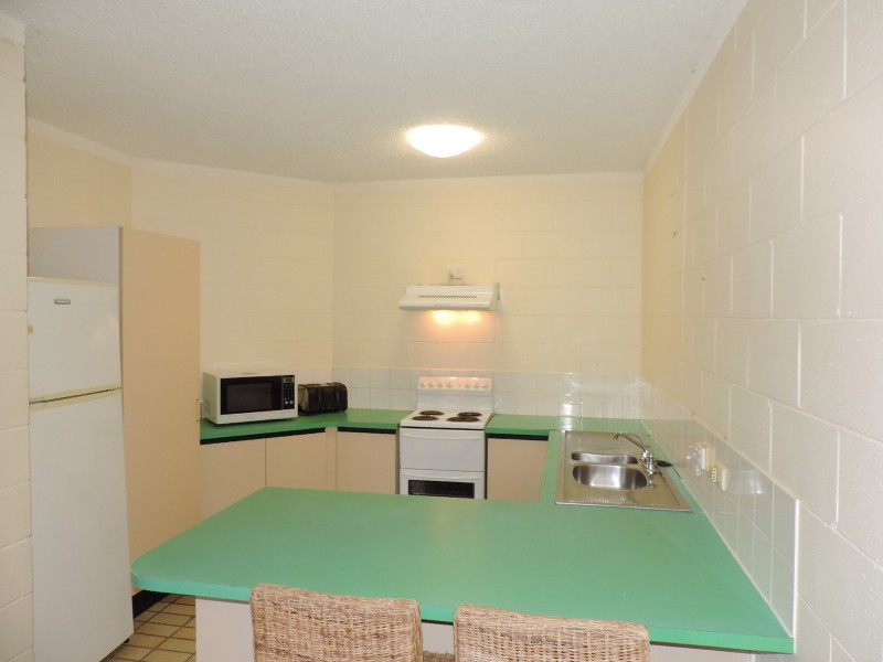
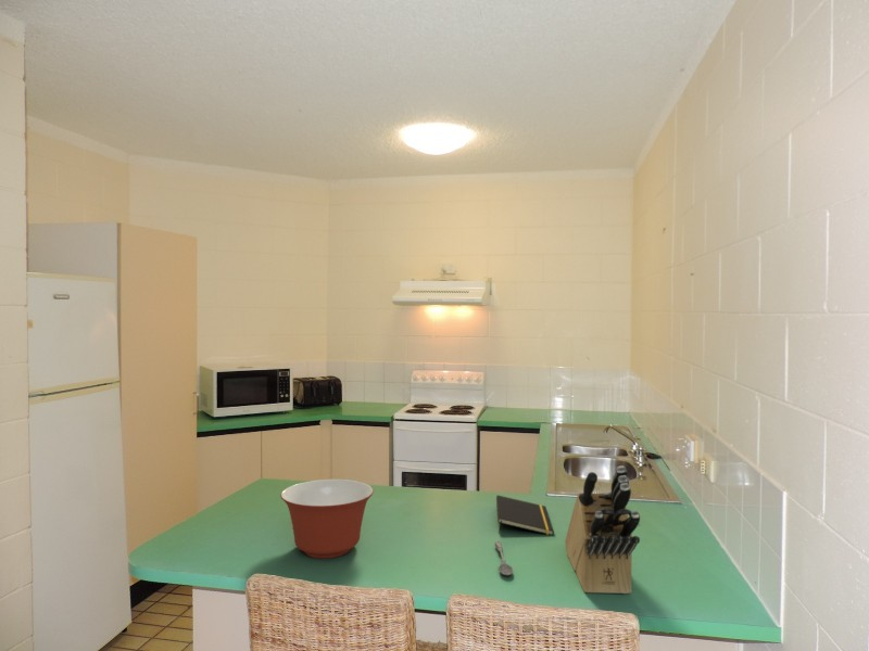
+ mixing bowl [279,478,375,559]
+ soupspoon [494,539,514,576]
+ knife block [564,464,641,595]
+ notepad [495,494,555,536]
